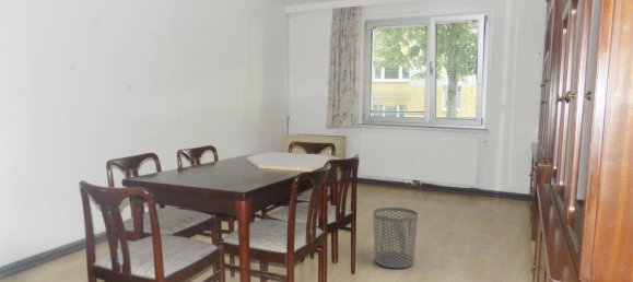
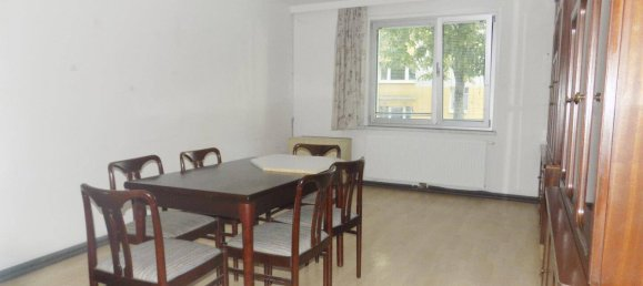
- waste bin [373,207,419,269]
